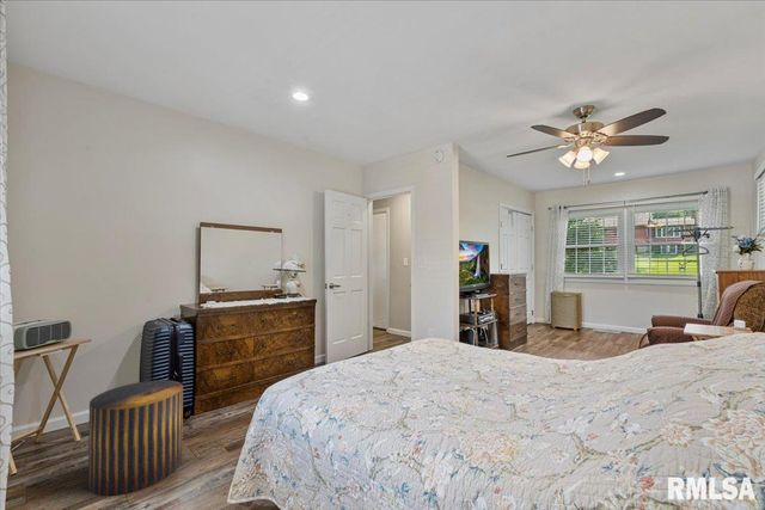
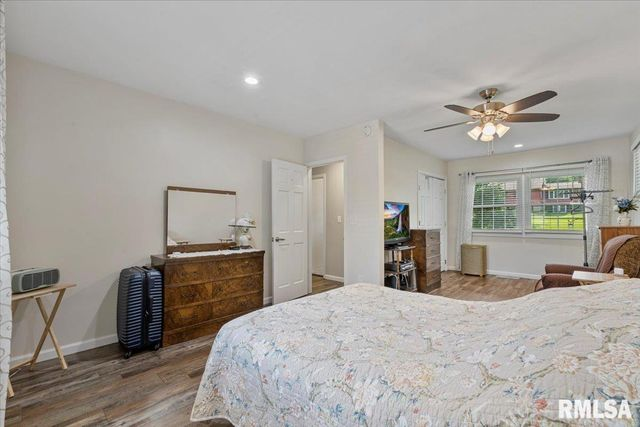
- stool [87,379,184,497]
